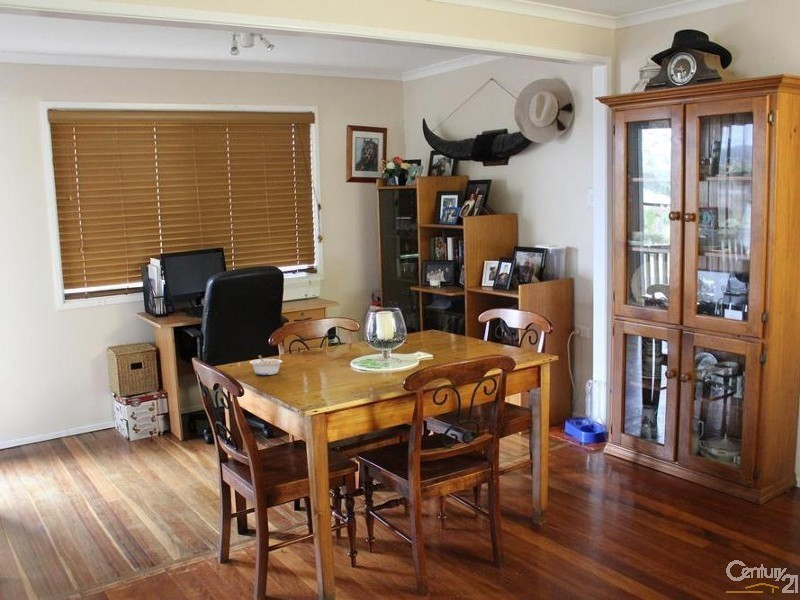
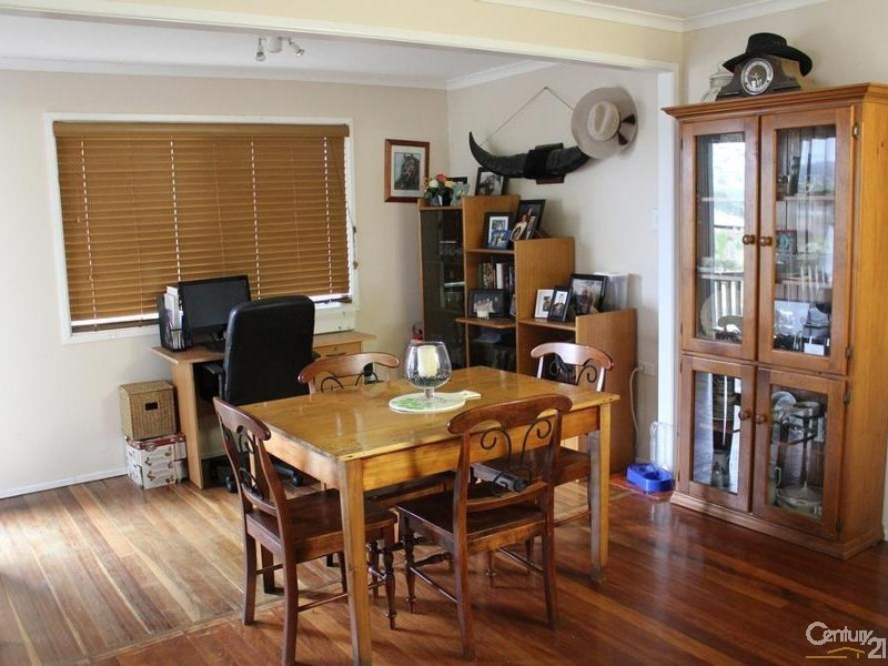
- legume [249,354,283,376]
